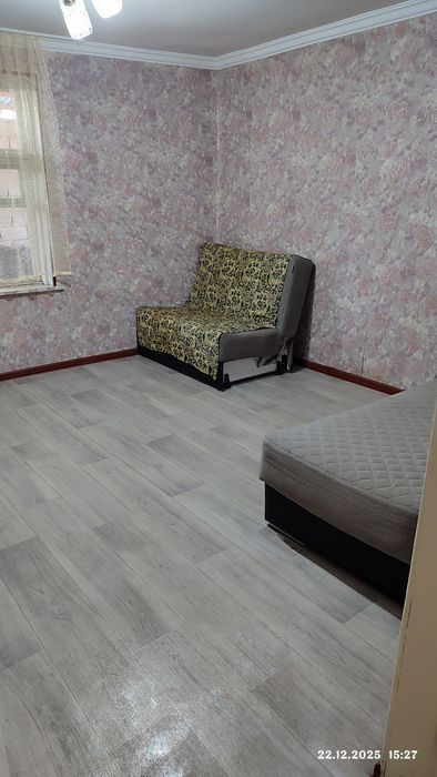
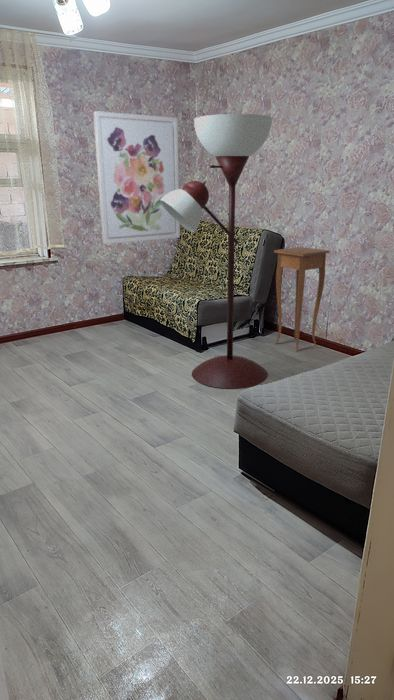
+ floor lamp [160,113,273,390]
+ wall art [92,110,181,245]
+ side table [273,246,331,352]
